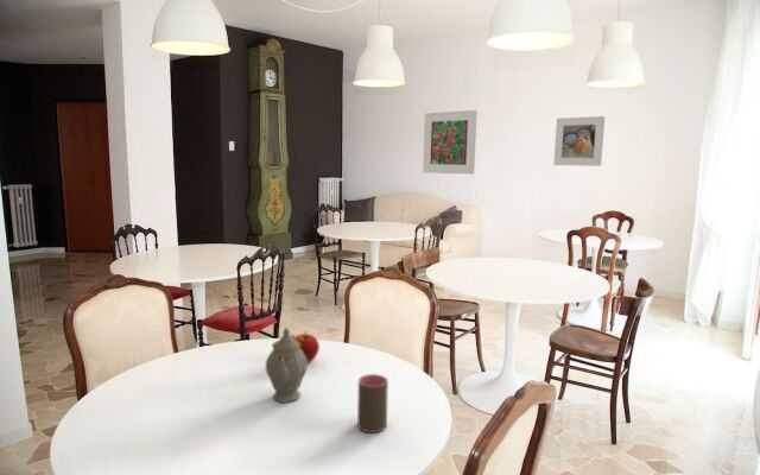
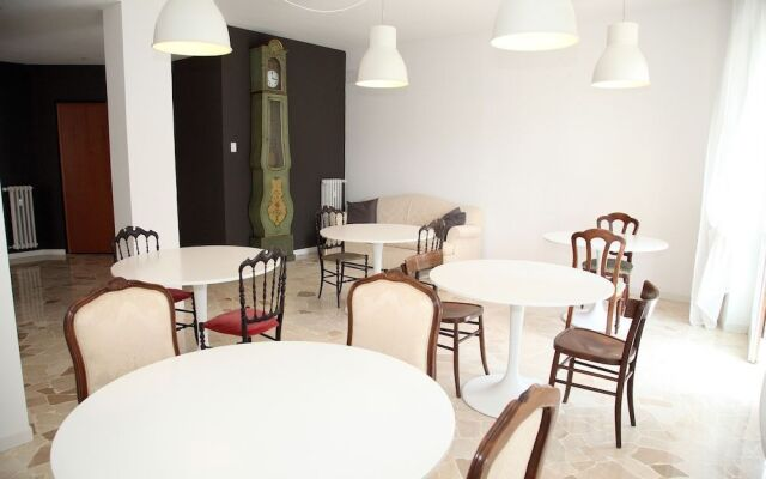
- cup [356,373,390,433]
- chinaware [265,327,309,404]
- apple [296,330,321,365]
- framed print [422,109,479,176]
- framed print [552,115,606,167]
